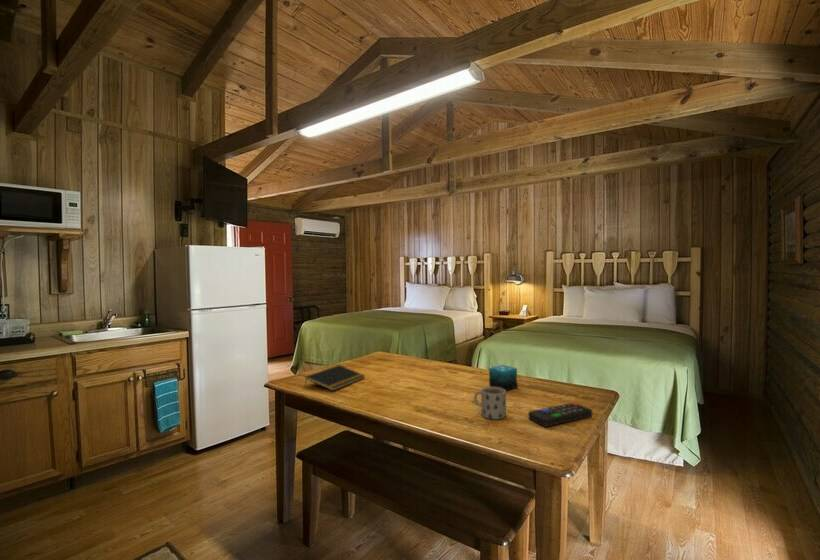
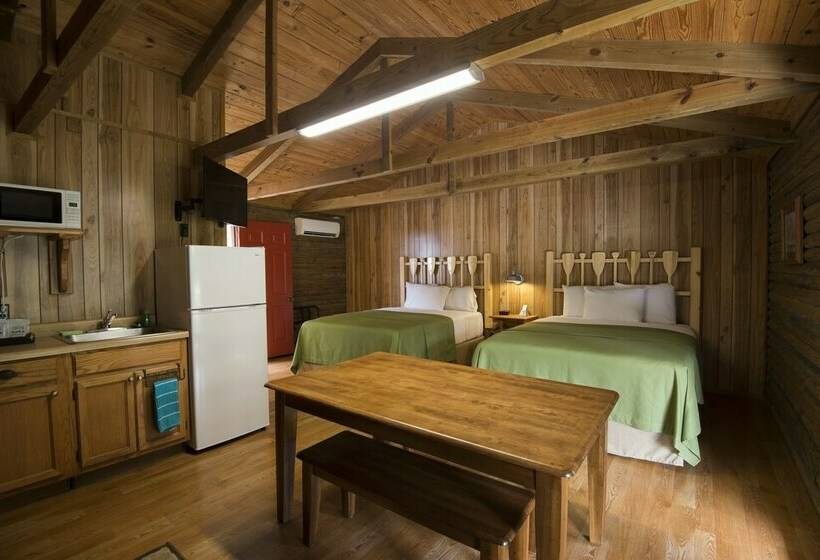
- notepad [304,364,366,392]
- candle [488,364,519,392]
- remote control [527,402,593,428]
- mug [473,386,507,420]
